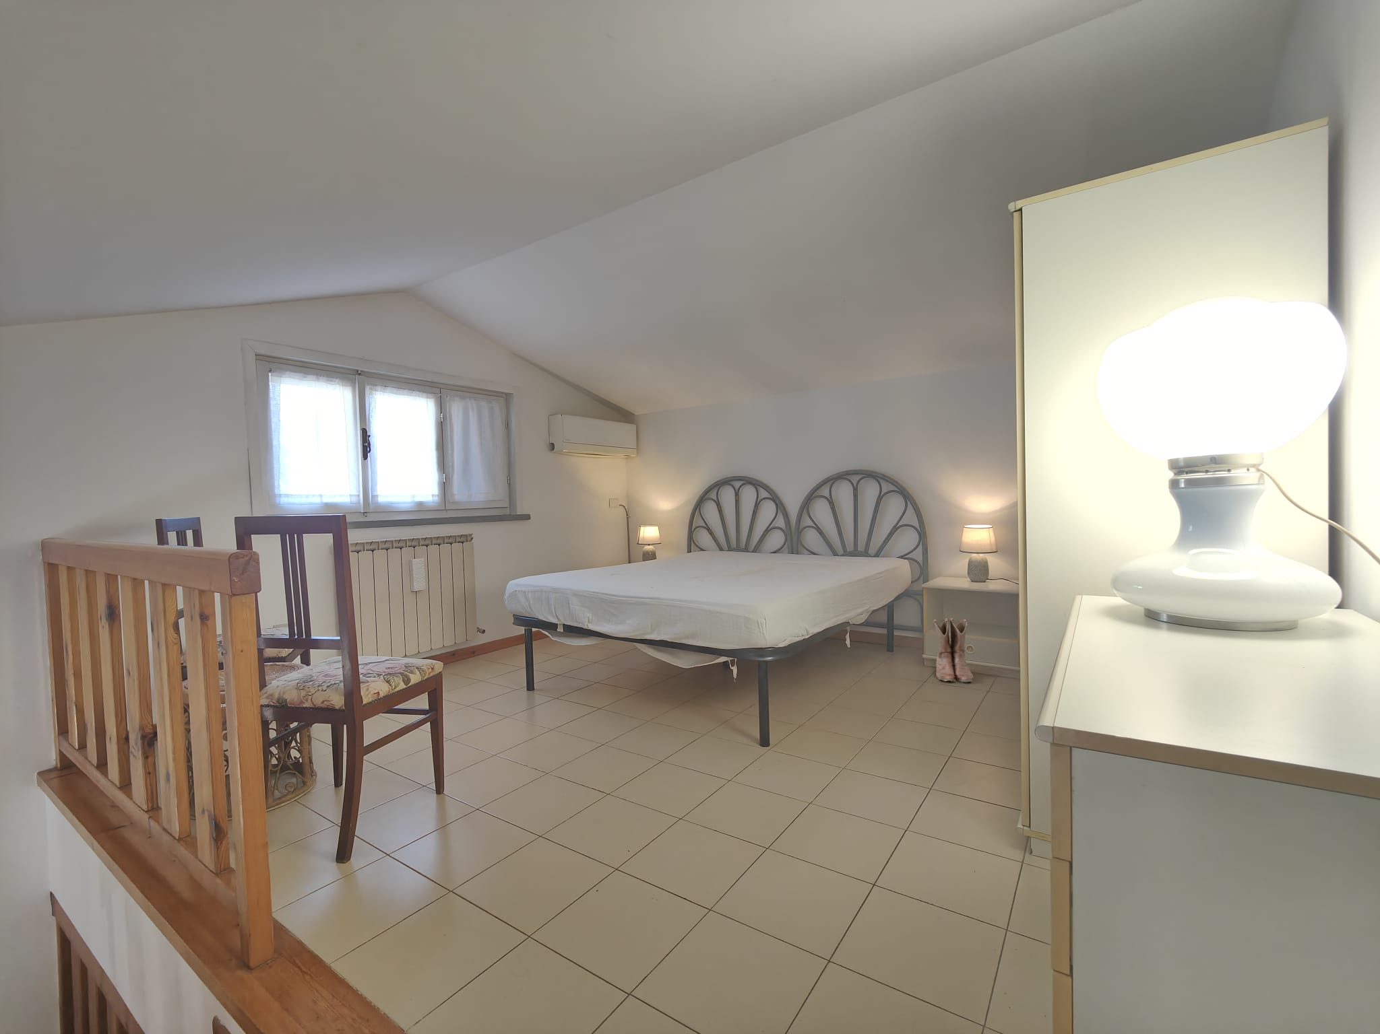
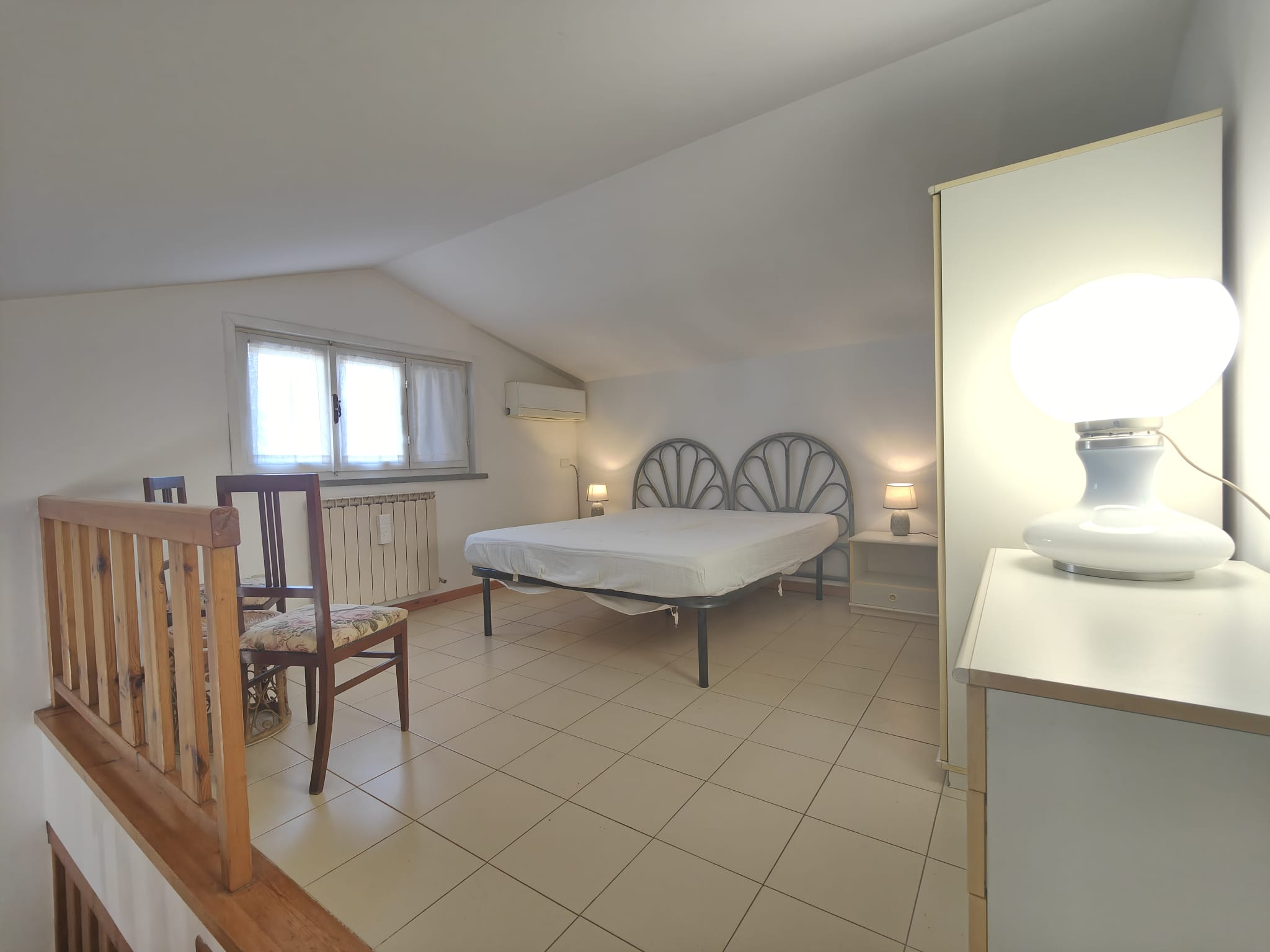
- boots [932,617,974,683]
